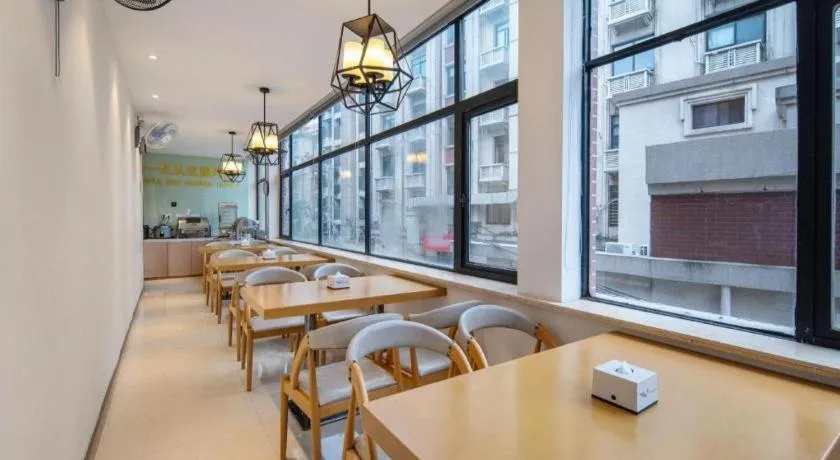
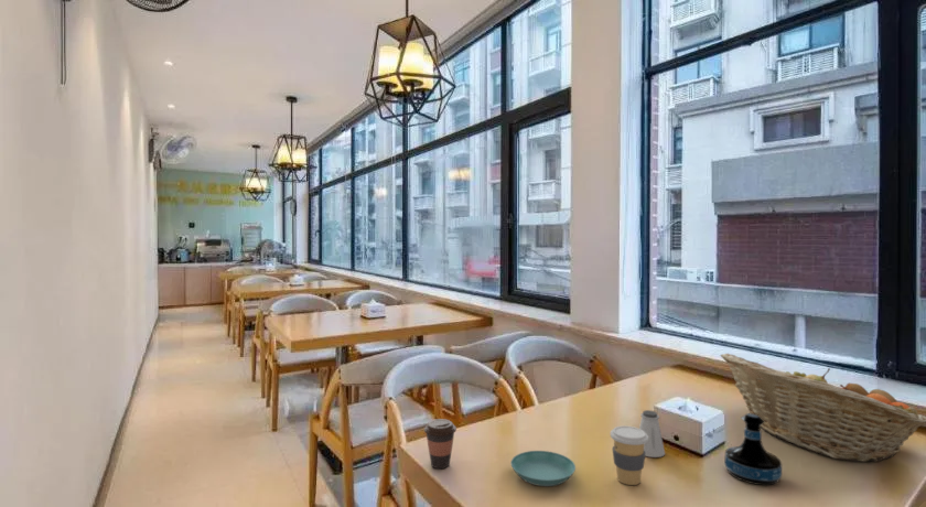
+ fruit basket [720,353,926,463]
+ coffee cup [423,418,457,470]
+ saucer [510,450,577,487]
+ tequila bottle [724,412,783,486]
+ coffee cup [610,425,648,486]
+ saltshaker [638,409,666,459]
